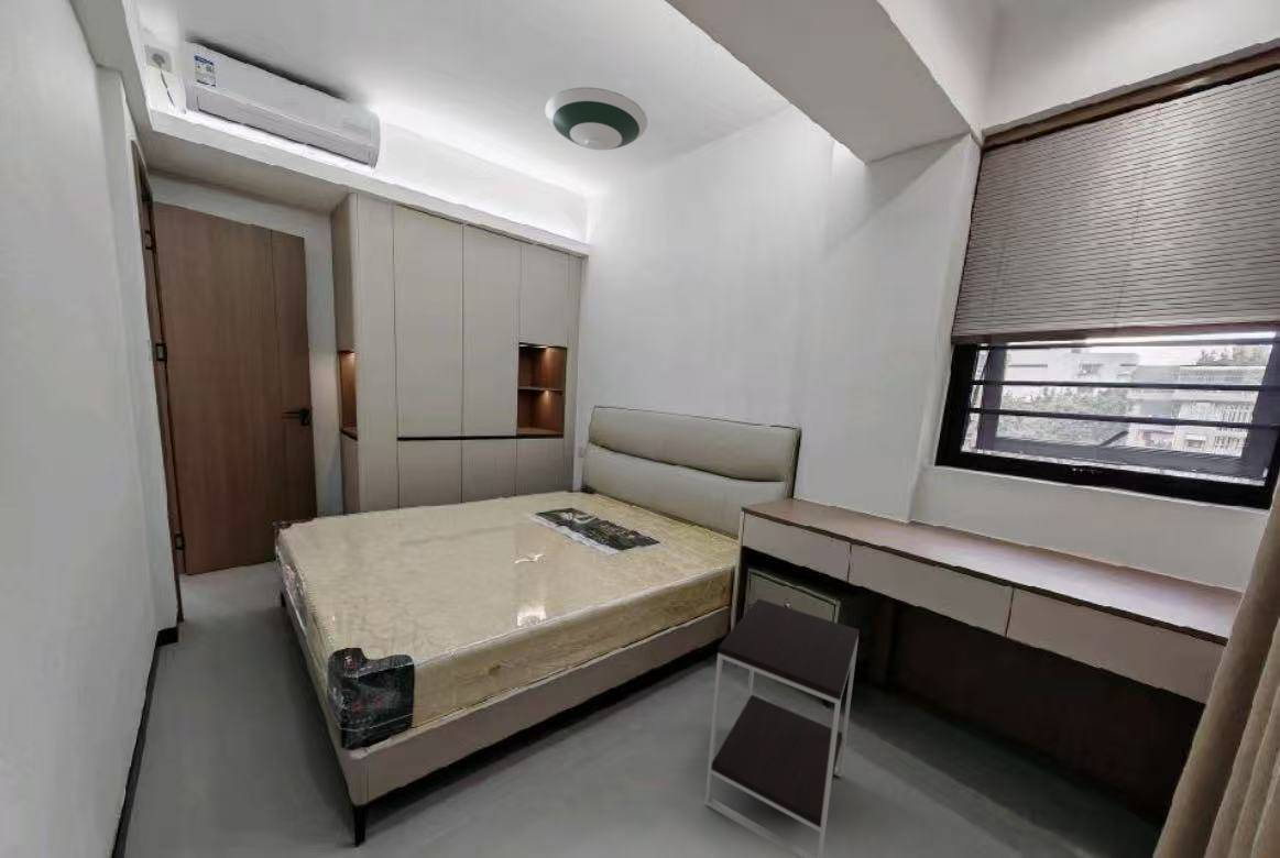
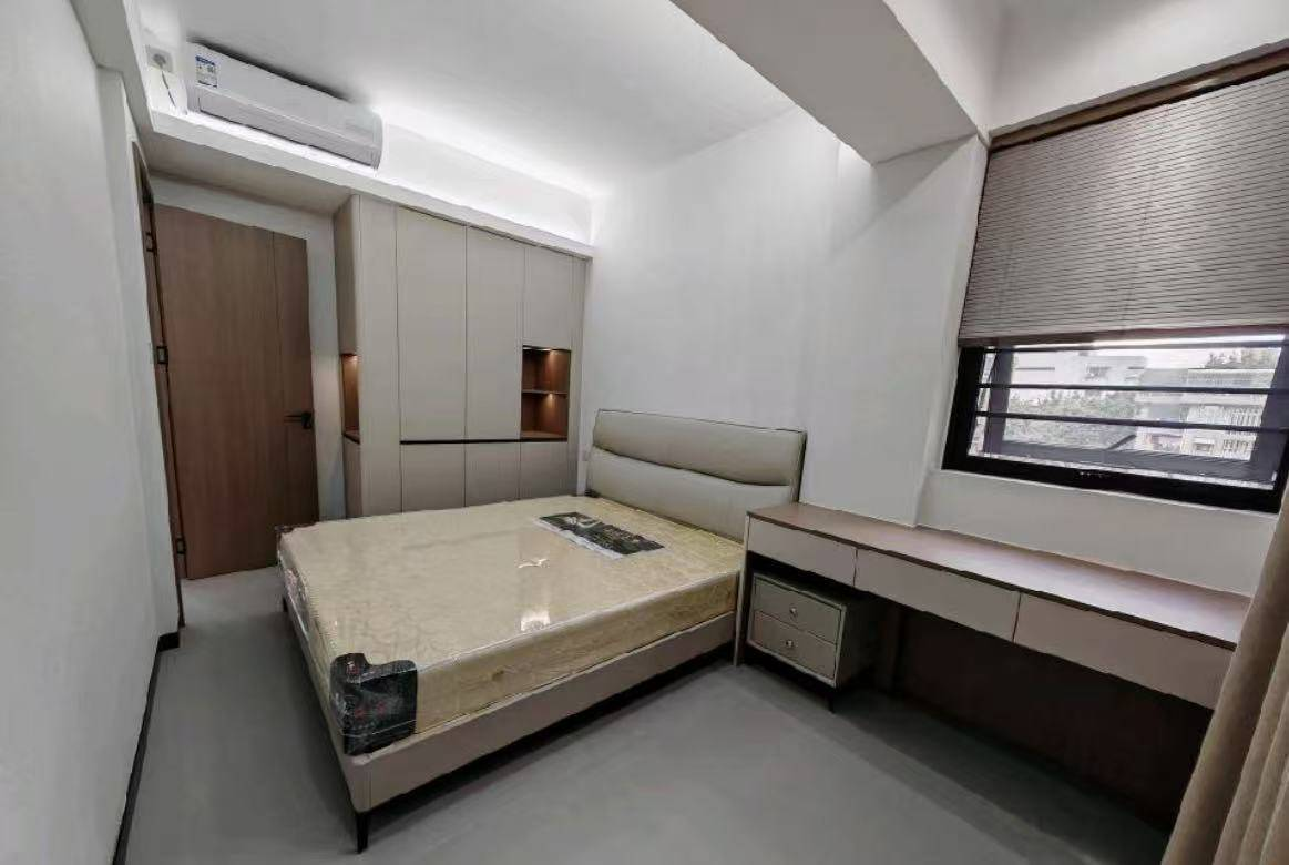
- side table [703,597,861,858]
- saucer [544,86,648,151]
